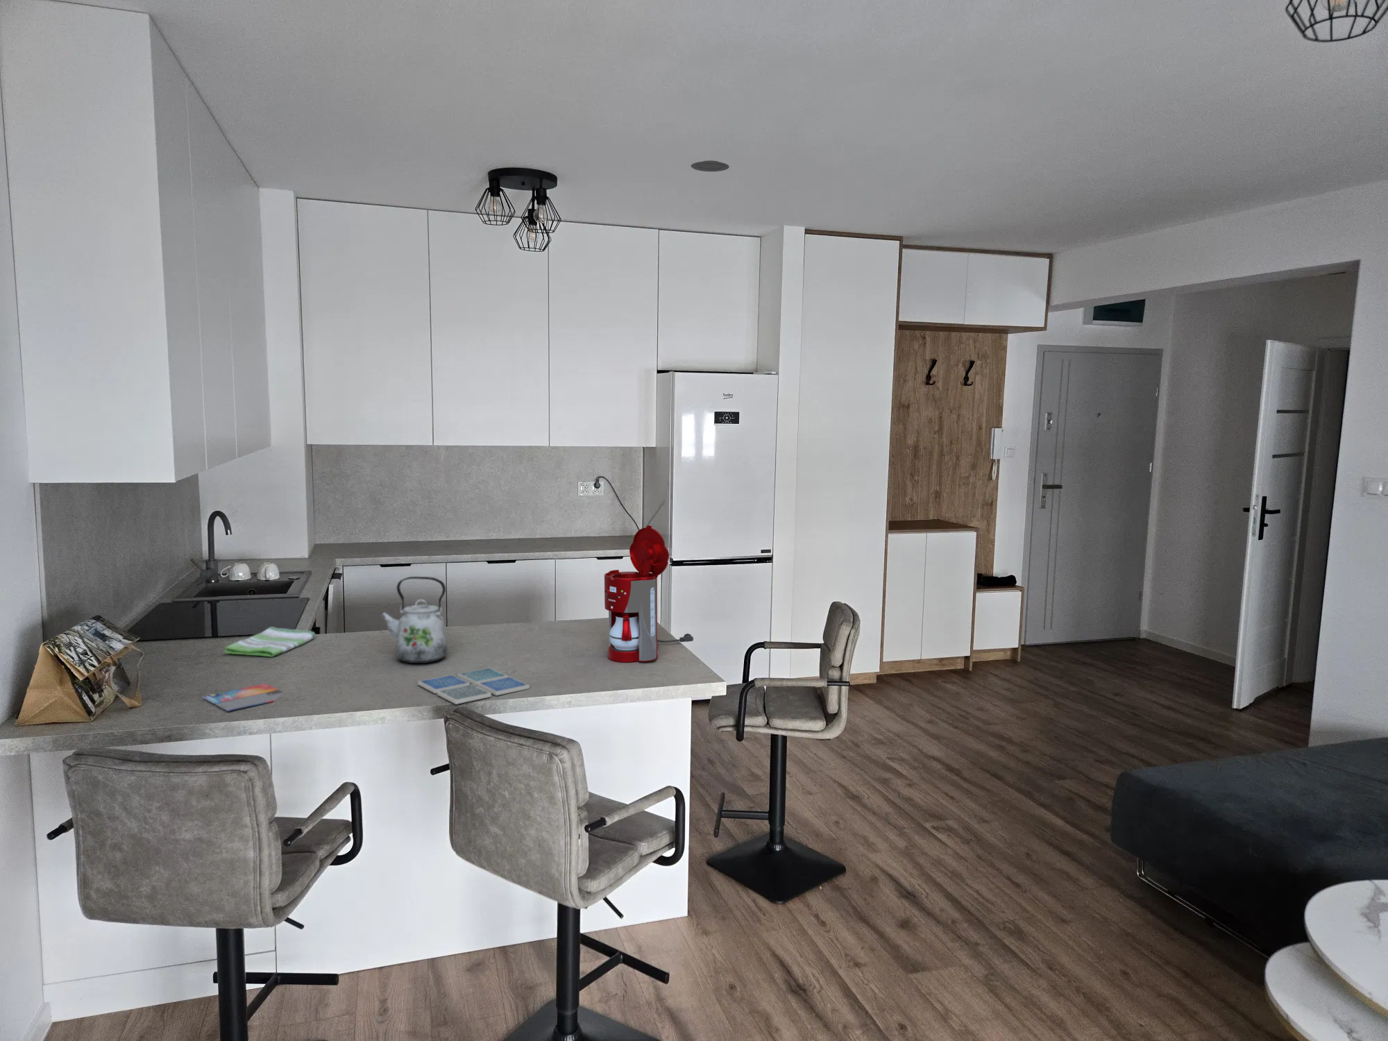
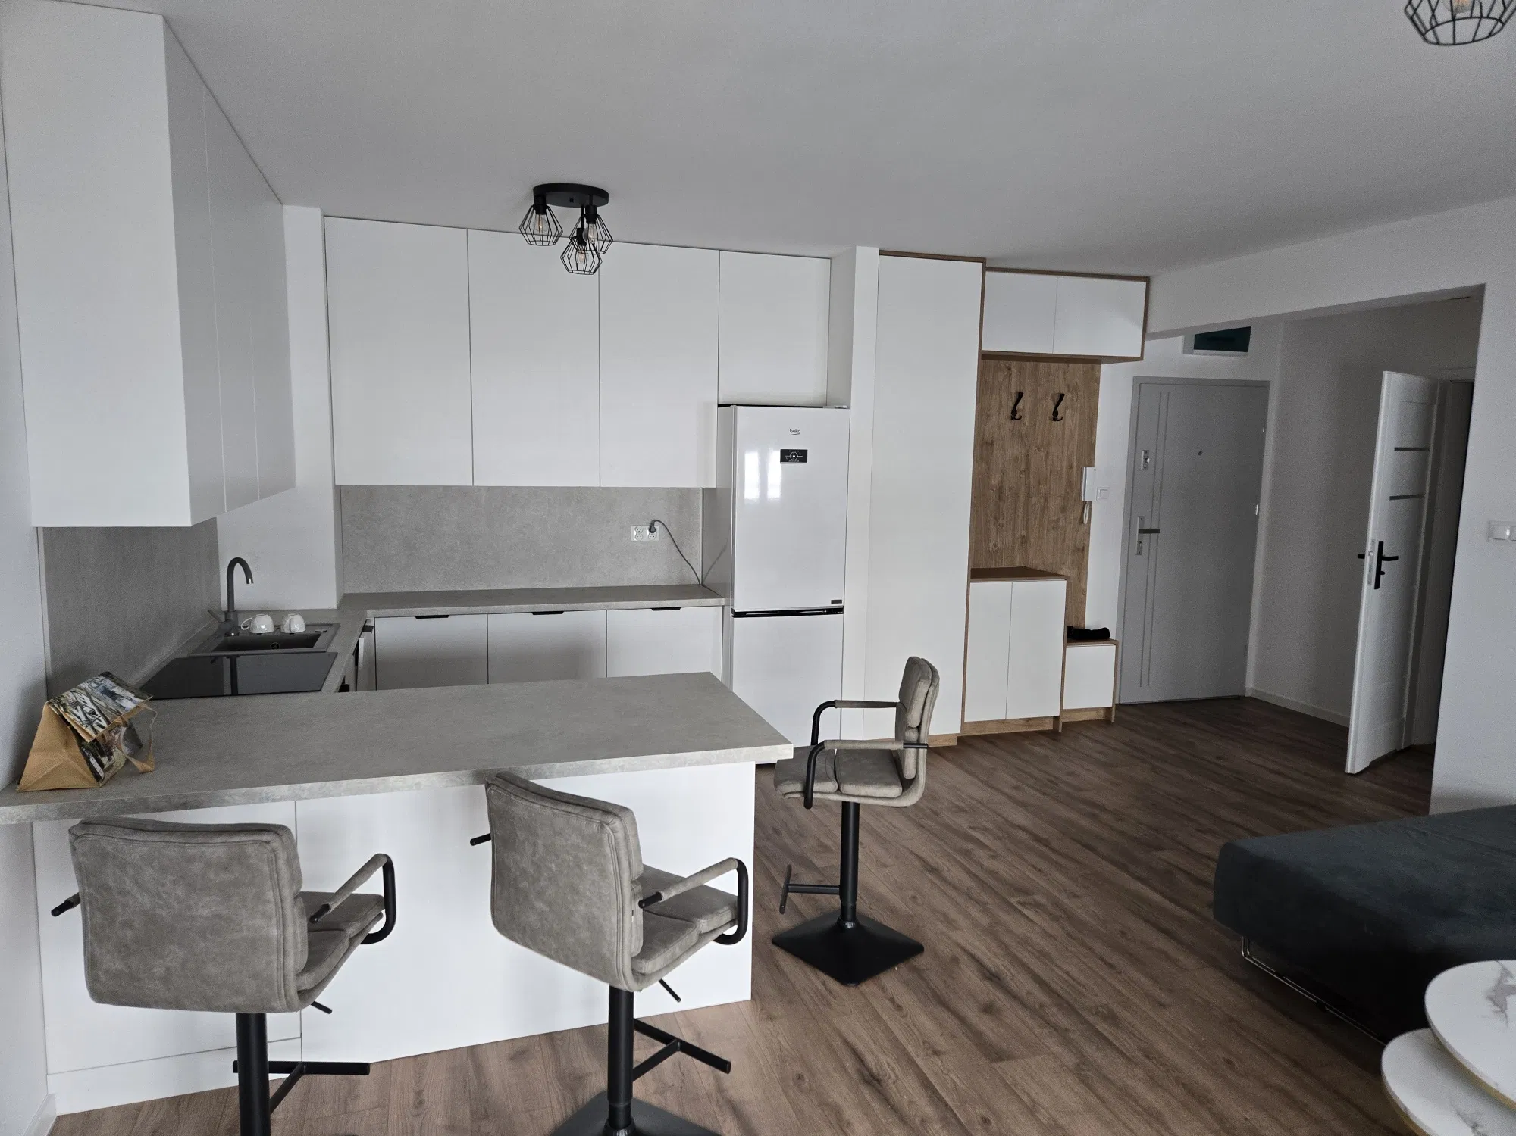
- coffee maker [603,525,694,663]
- kettle [377,576,448,664]
- smartphone [202,683,284,712]
- drink coaster [417,667,530,705]
- recessed light [691,160,730,172]
- dish towel [223,625,317,658]
